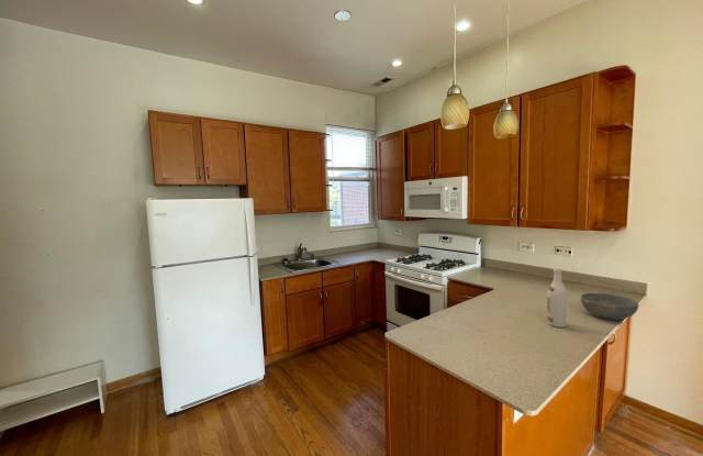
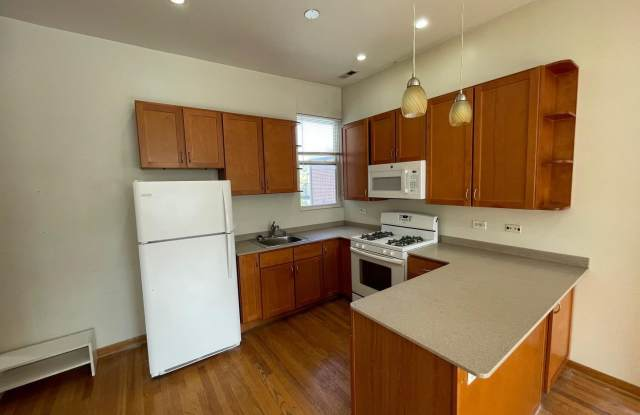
- bowl [580,292,639,321]
- wine bottle [546,267,568,329]
